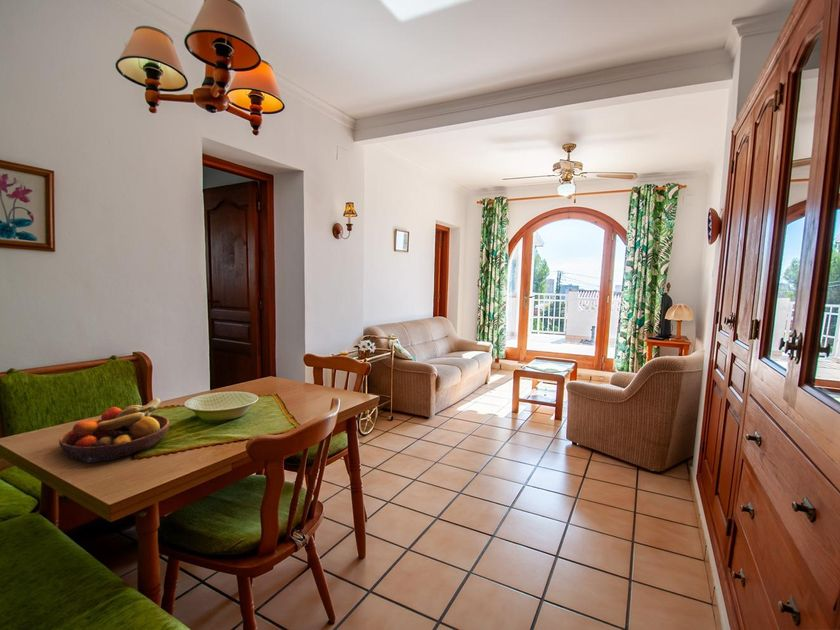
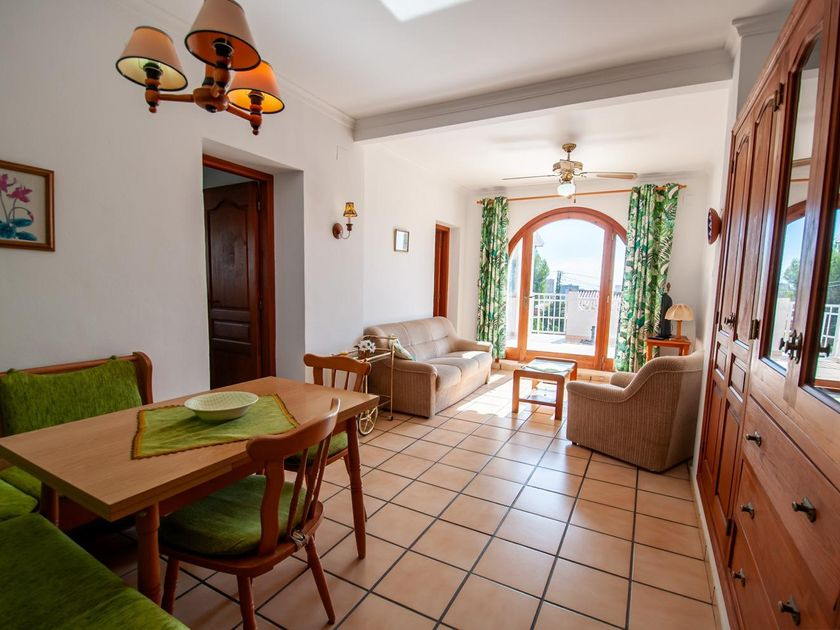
- fruit bowl [58,397,170,464]
